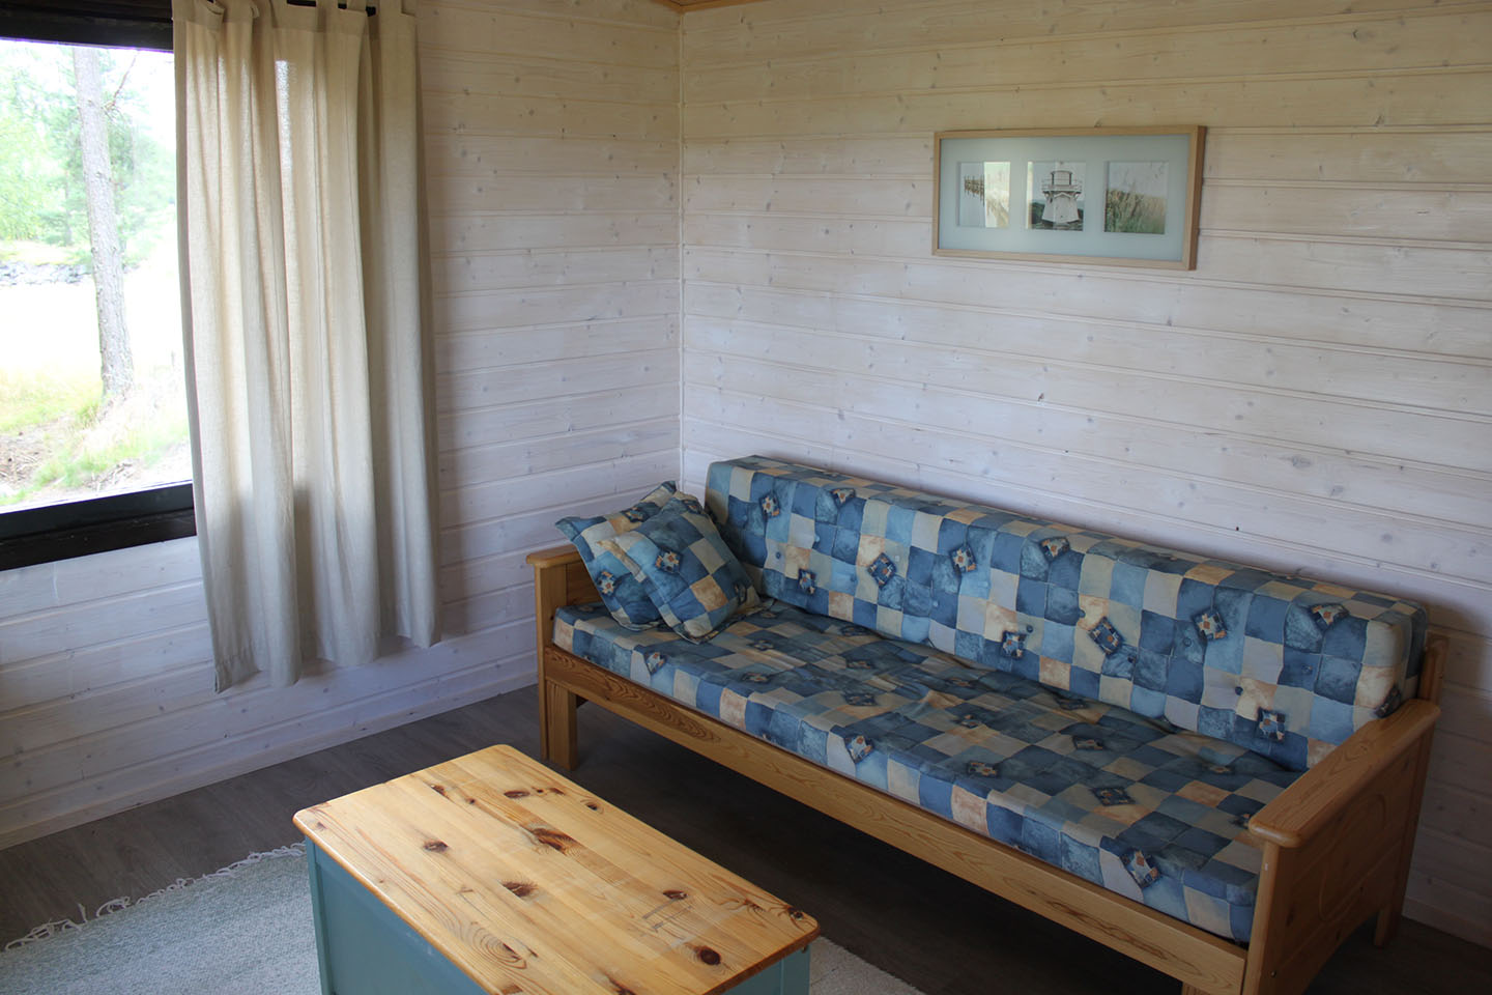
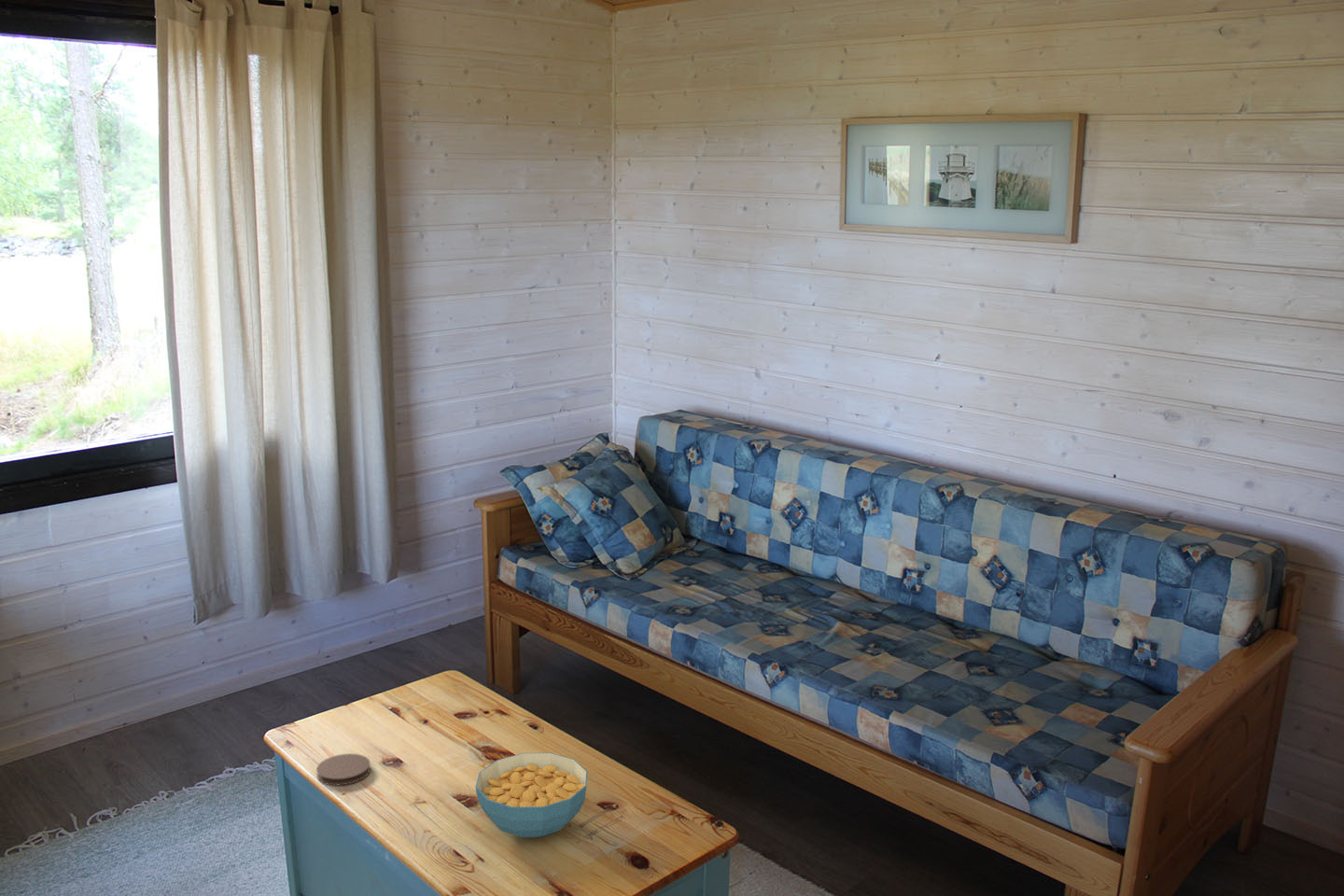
+ cereal bowl [475,752,589,839]
+ coaster [315,753,371,786]
